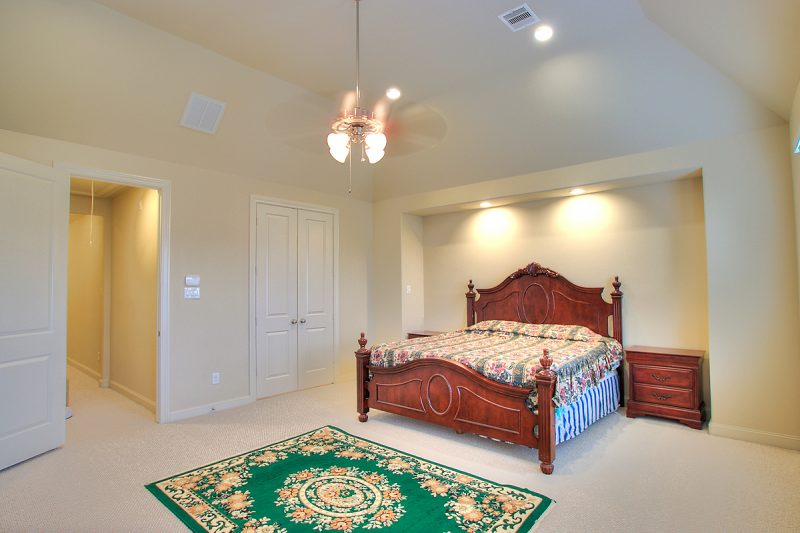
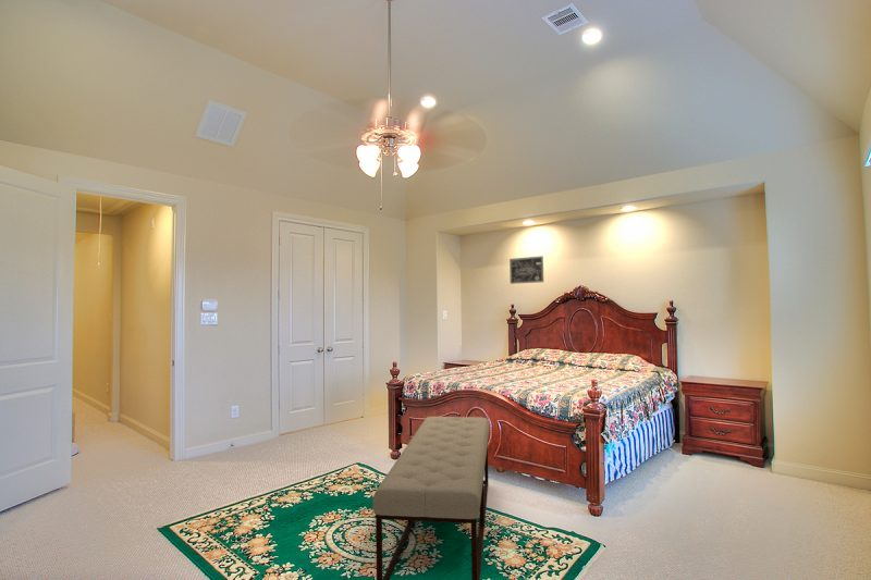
+ wall art [508,256,544,285]
+ bench [372,416,490,580]
